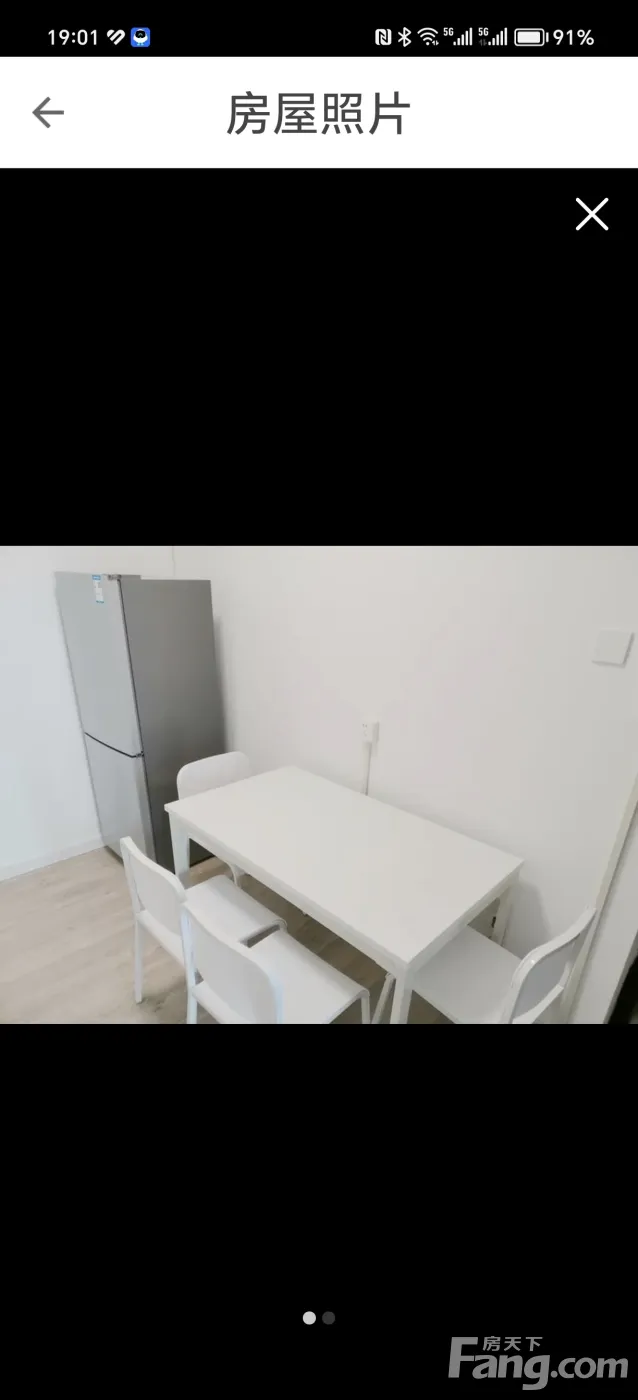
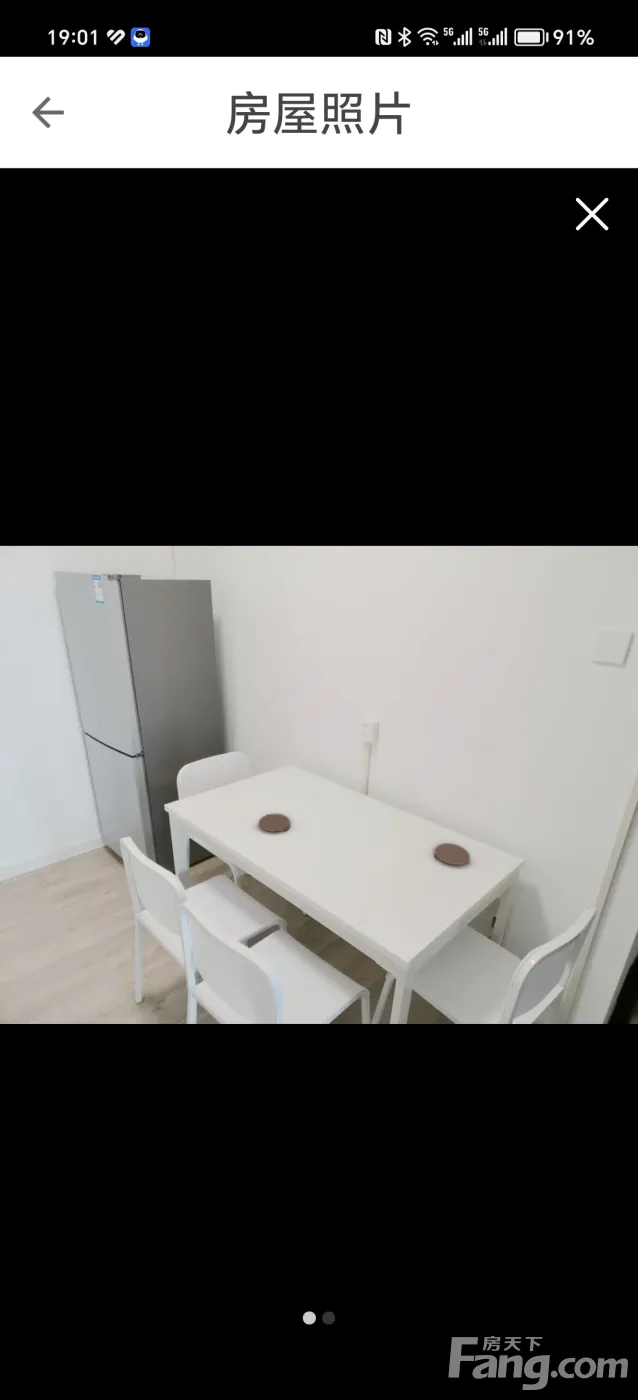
+ coaster [258,812,291,833]
+ coaster [433,842,471,866]
